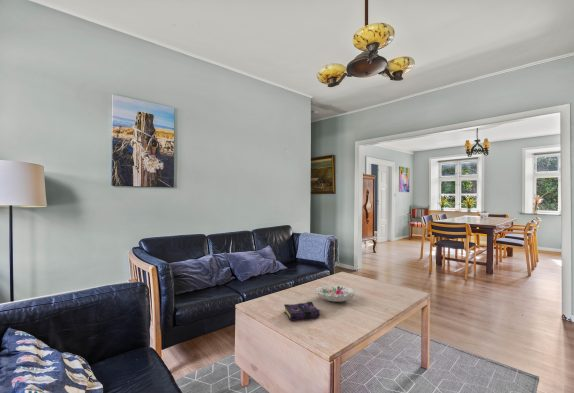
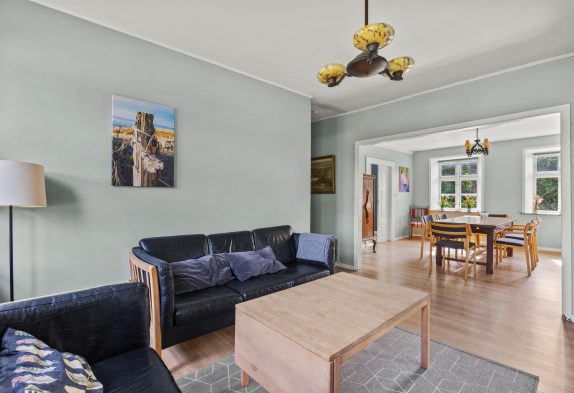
- book [283,301,321,322]
- decorative bowl [314,284,357,303]
